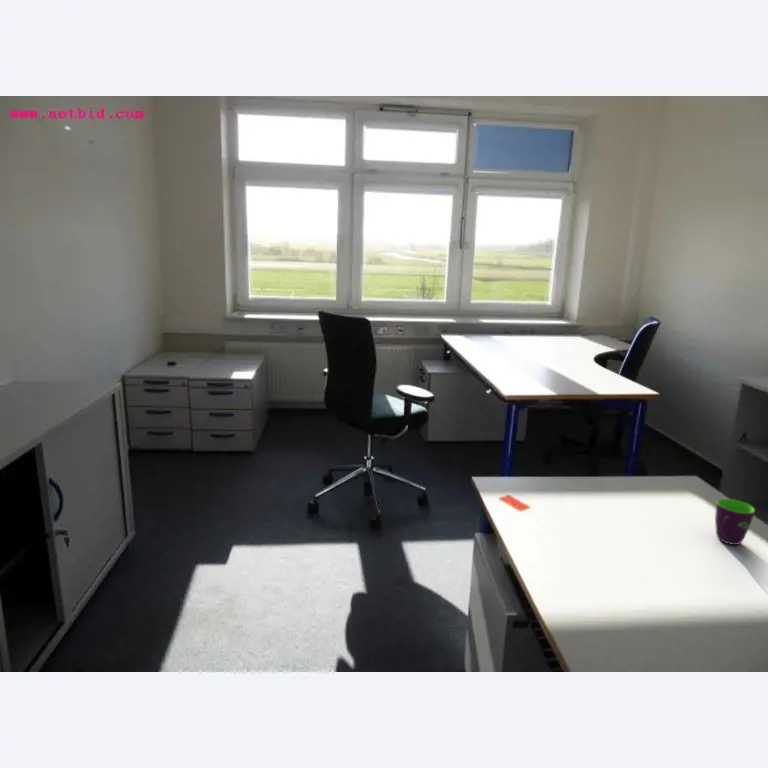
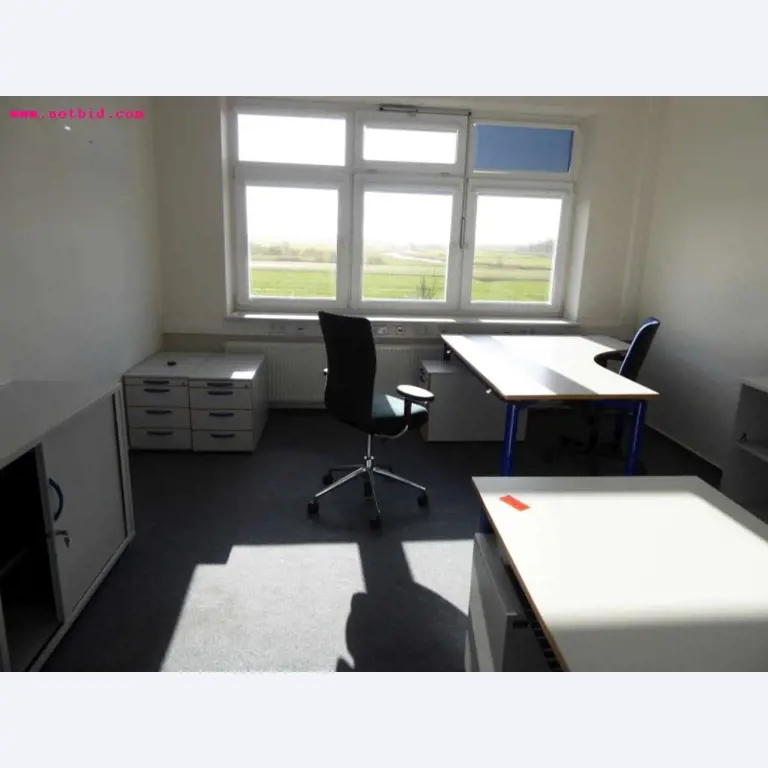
- mug [714,498,756,546]
